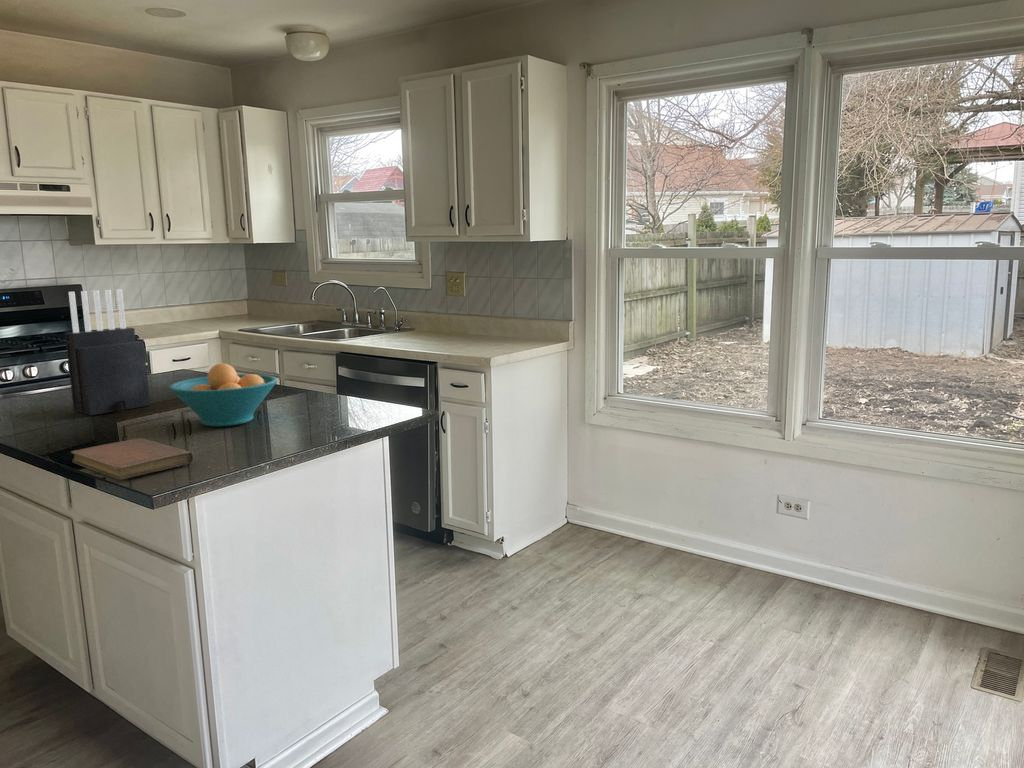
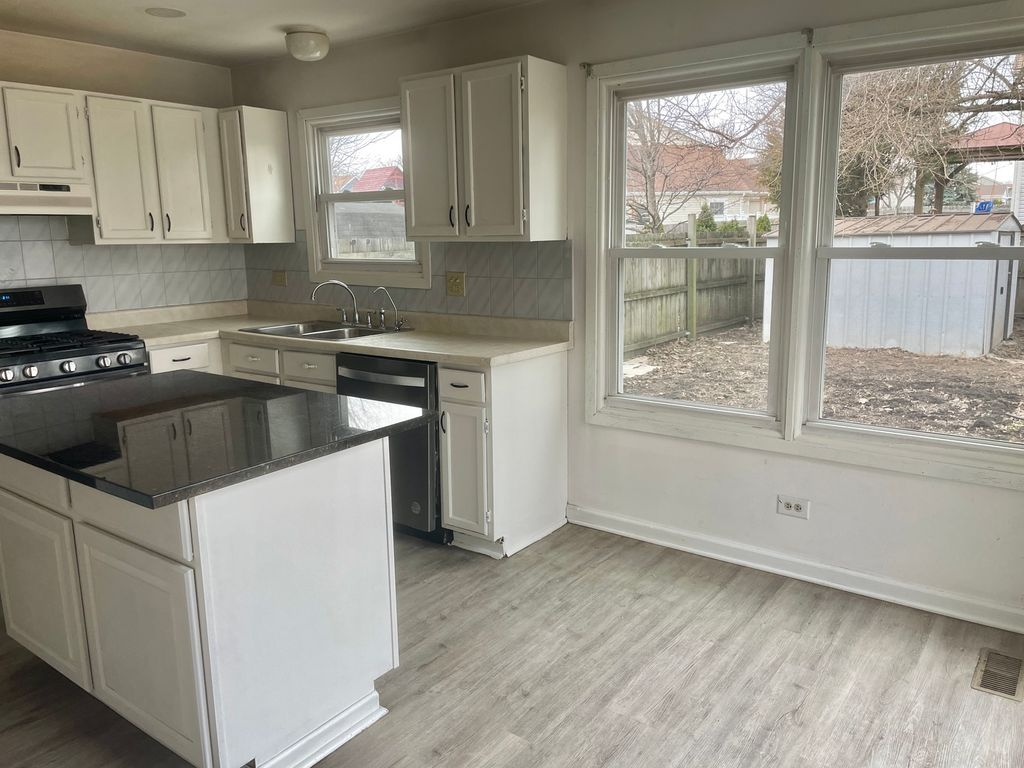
- fruit bowl [168,362,279,427]
- knife block [64,288,151,416]
- notebook [70,437,195,481]
